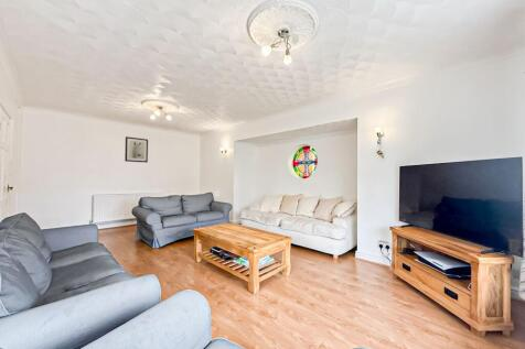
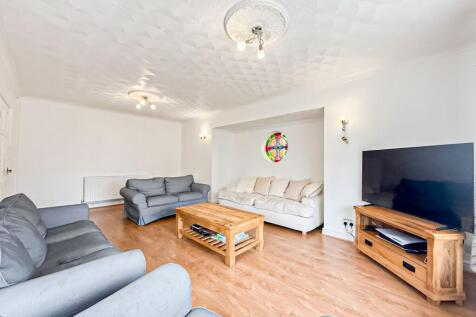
- wall art [124,135,149,164]
